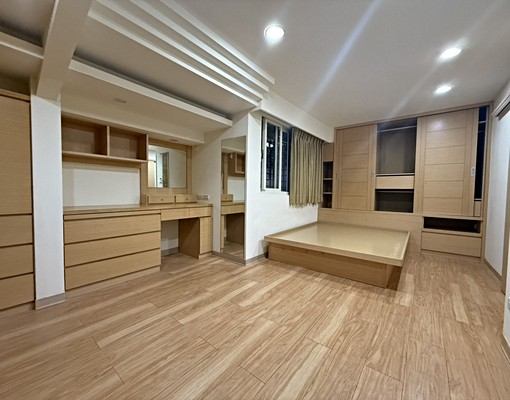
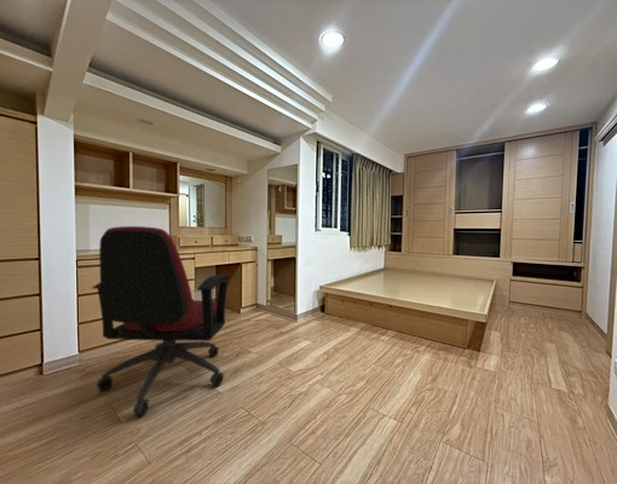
+ office chair [91,225,233,417]
